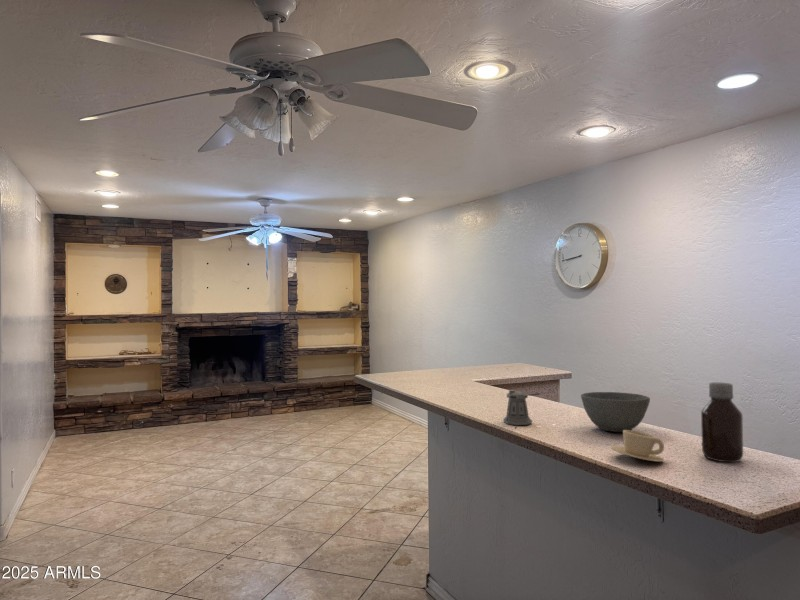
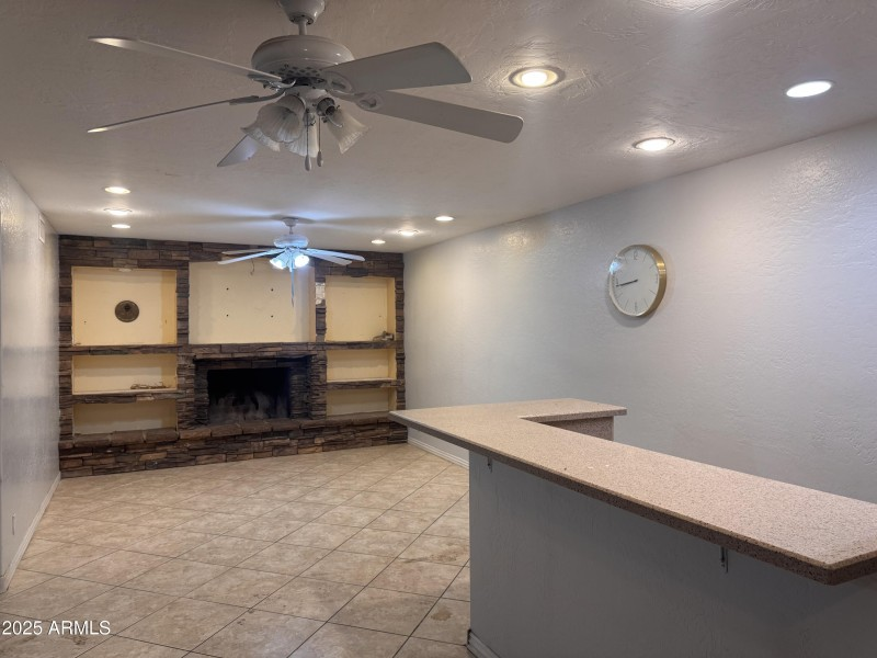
- bowl [580,391,651,433]
- bottle [700,382,744,463]
- cup [610,430,665,463]
- pepper shaker [502,389,540,426]
